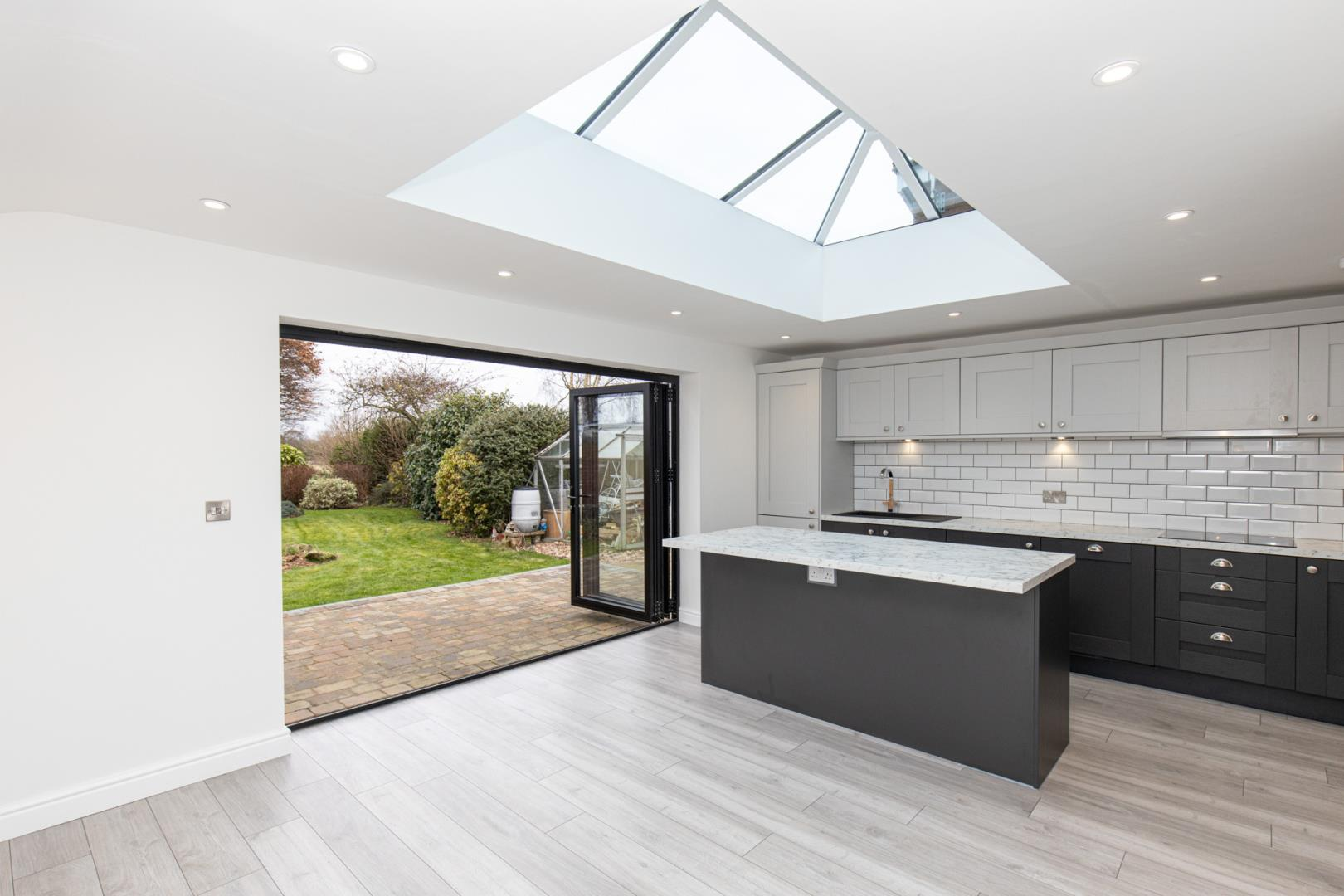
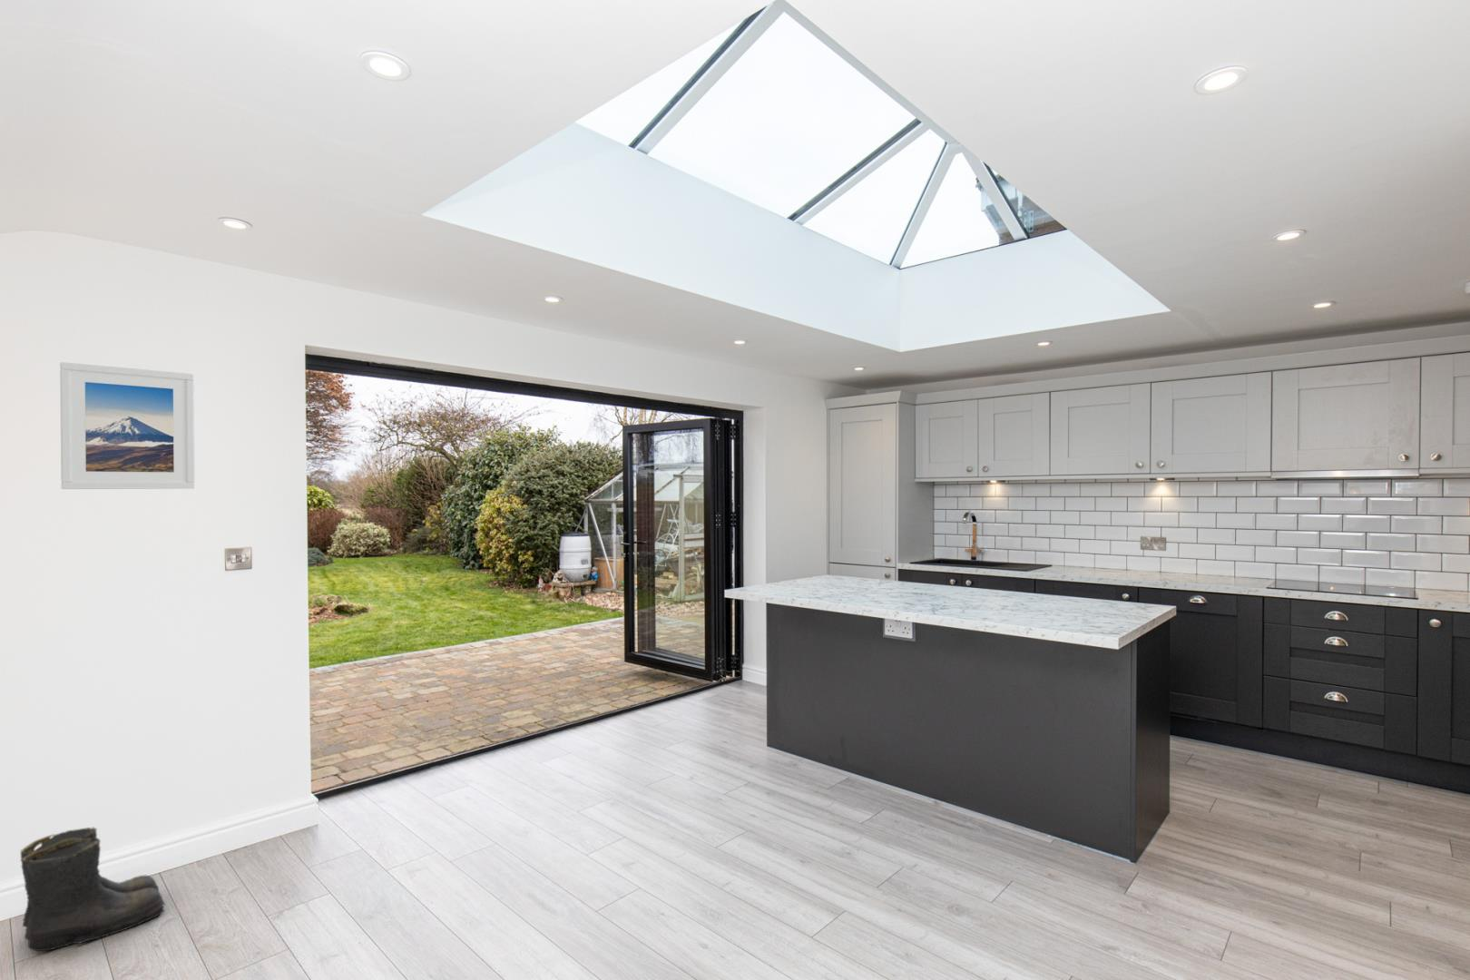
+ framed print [59,361,196,490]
+ boots [19,827,167,952]
